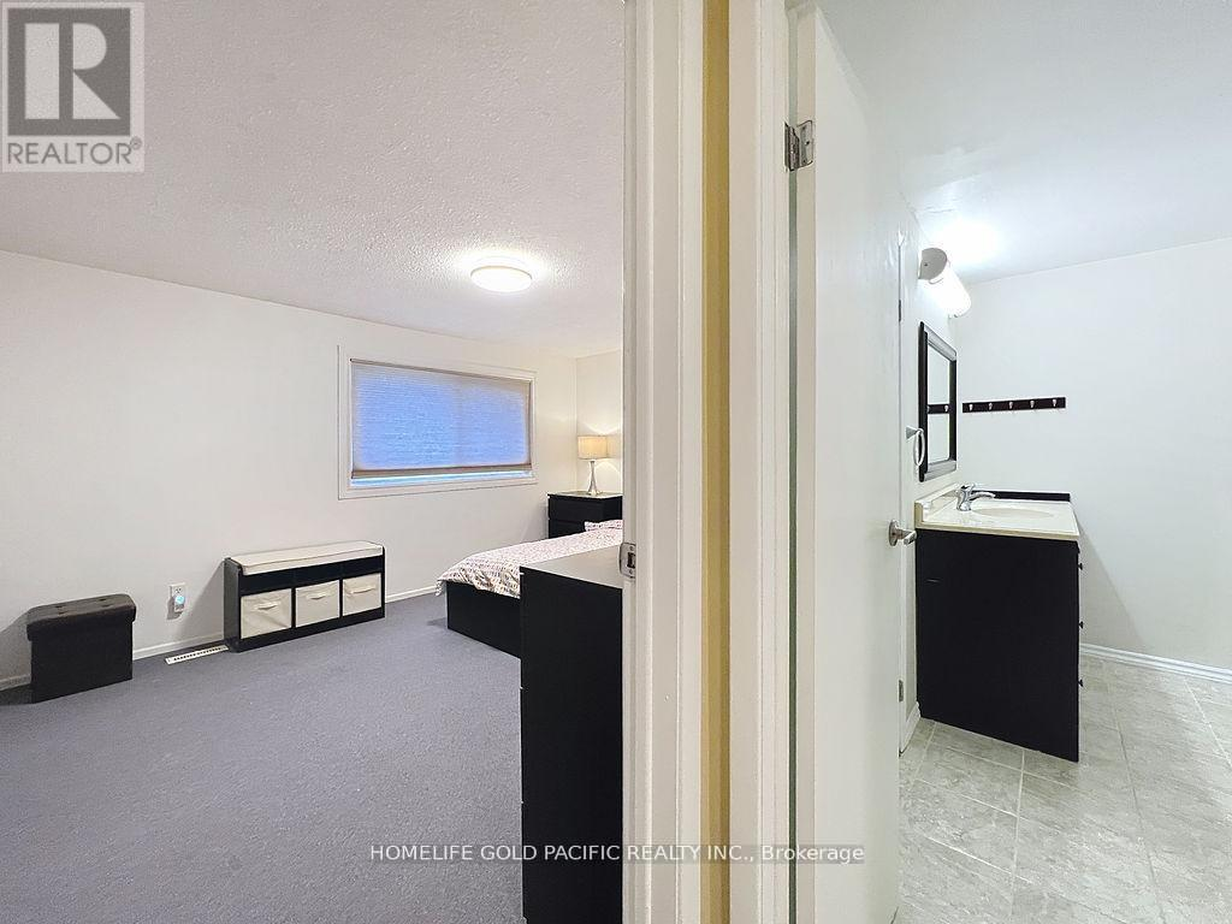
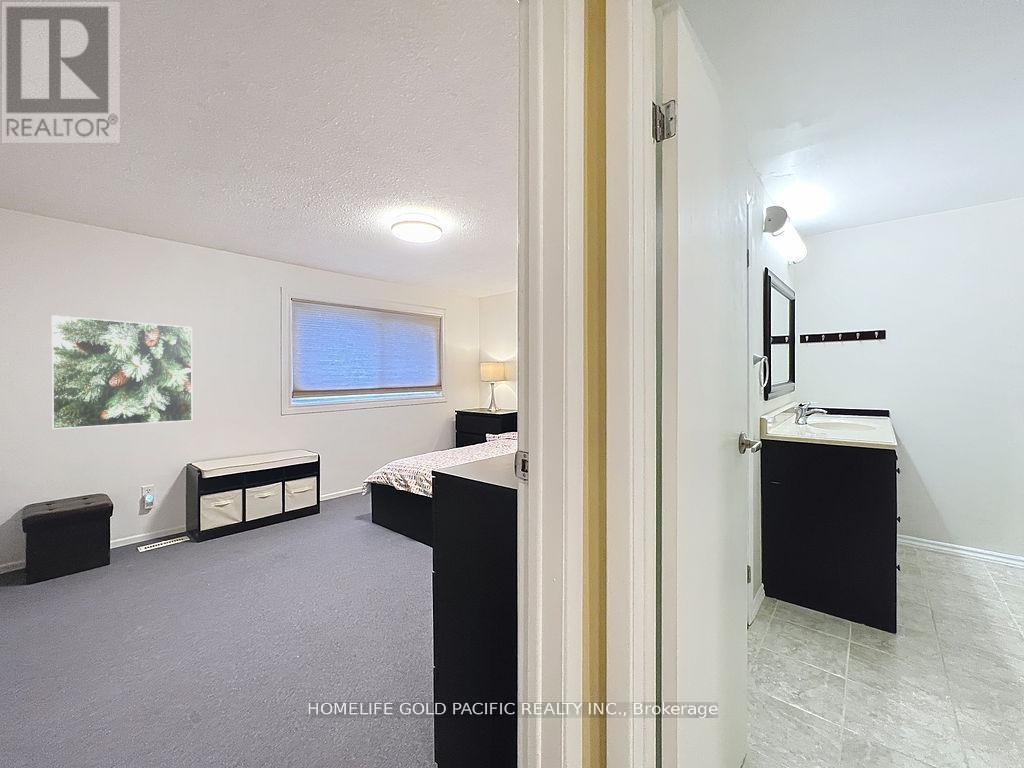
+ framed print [51,314,193,430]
